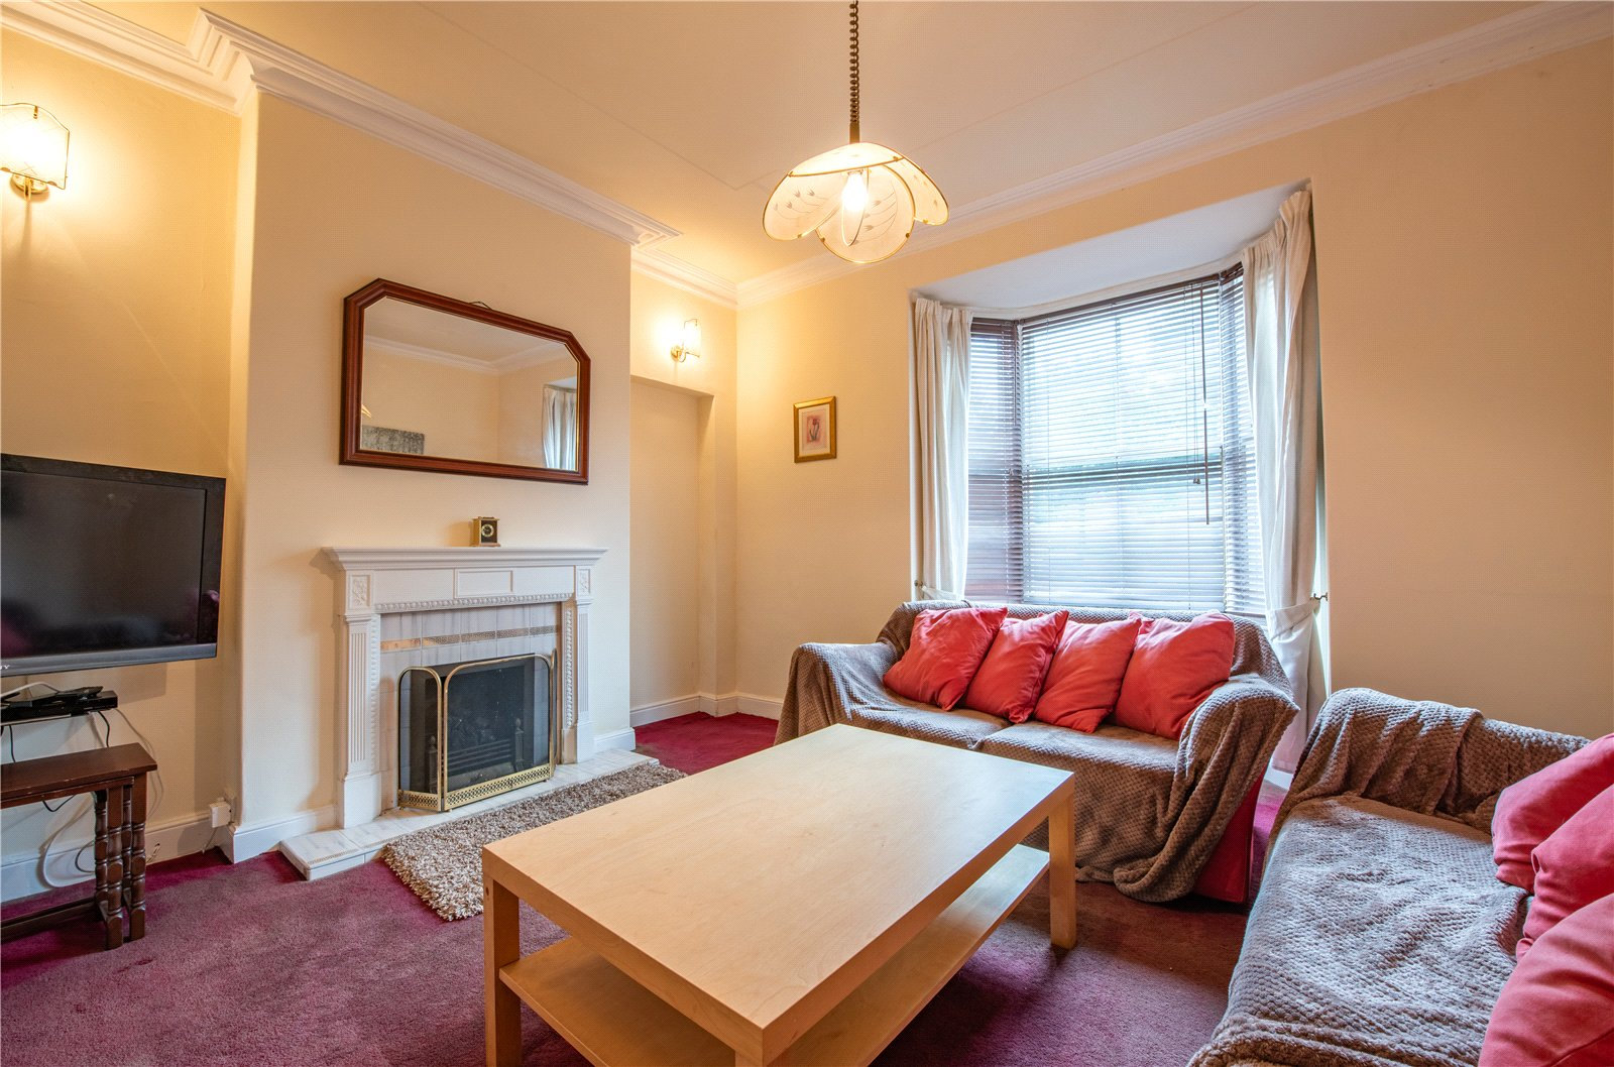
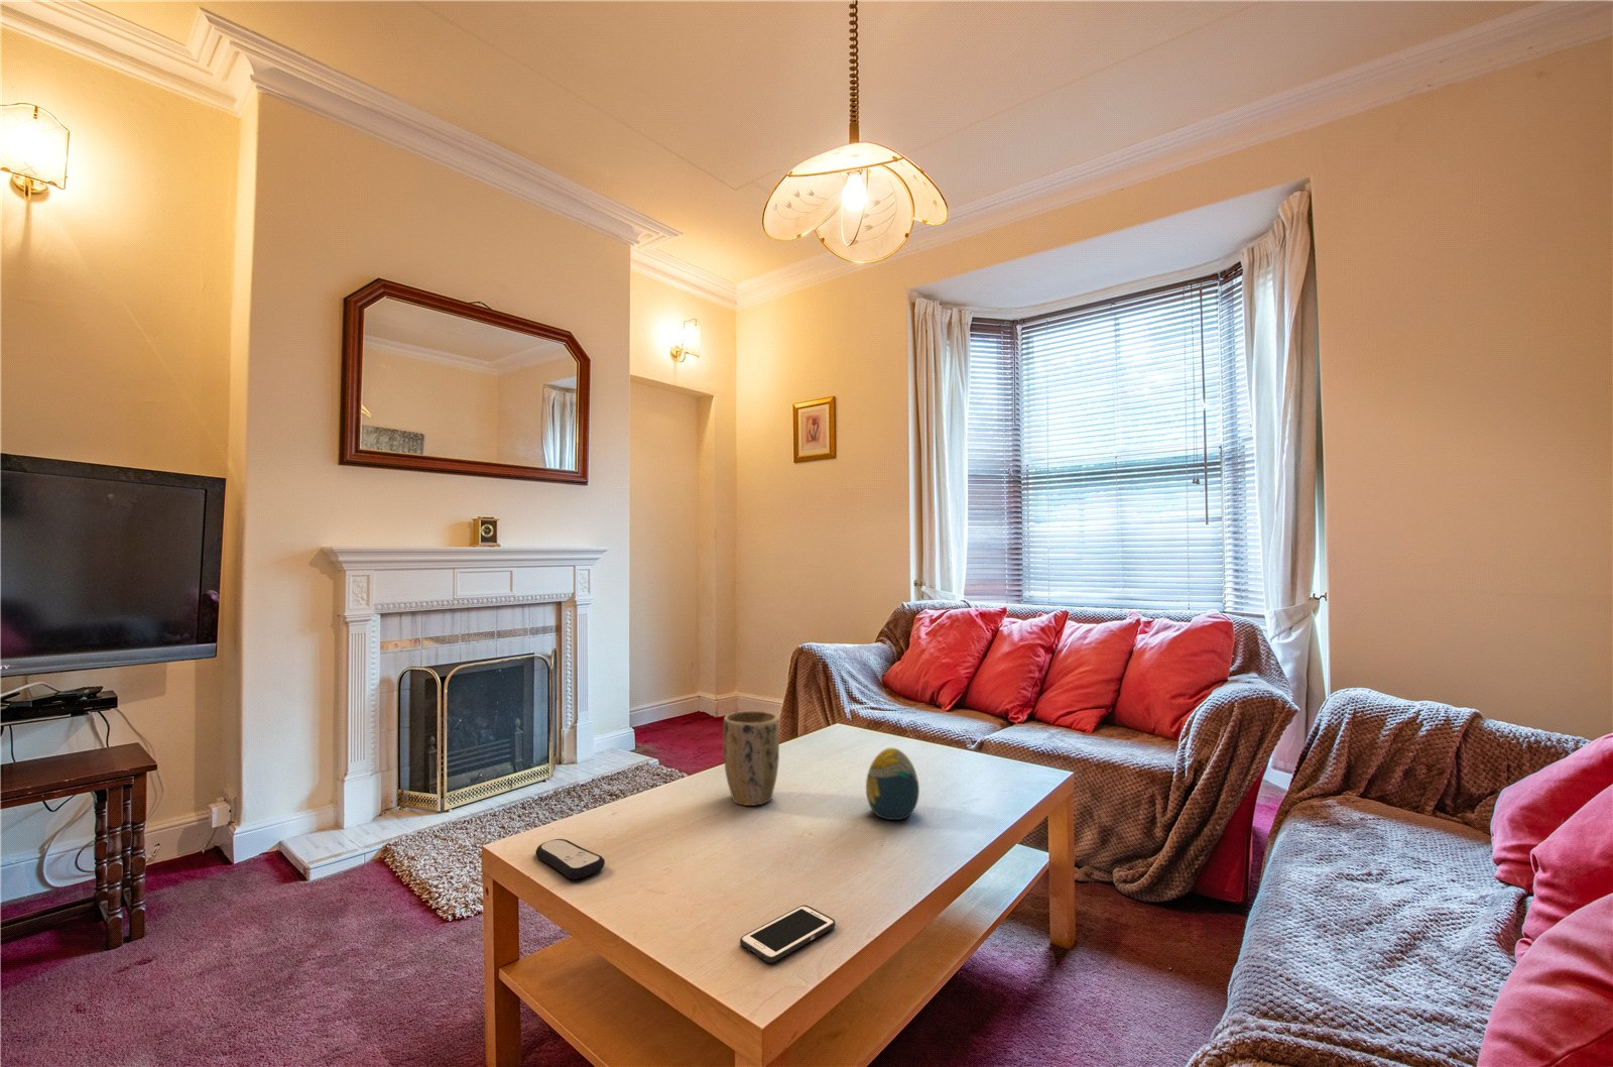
+ plant pot [723,710,780,807]
+ remote control [534,838,606,880]
+ decorative egg [865,748,920,820]
+ cell phone [739,904,836,965]
